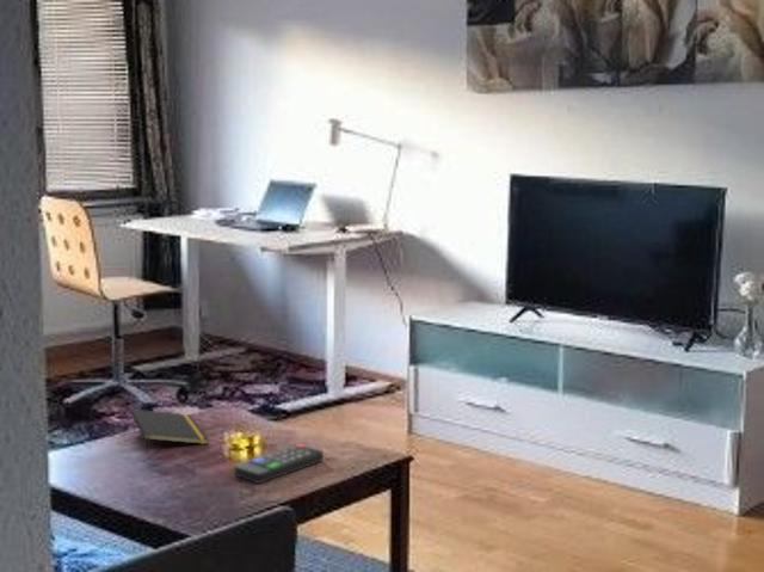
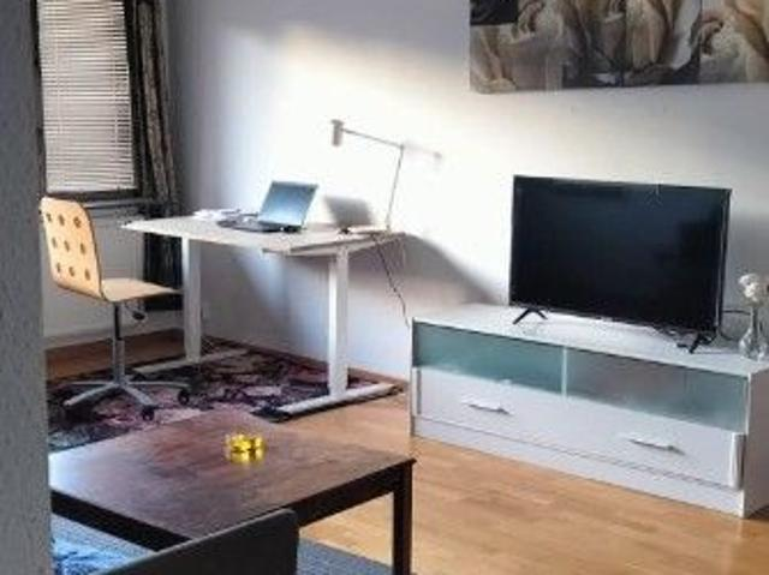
- notepad [129,408,210,453]
- remote control [233,443,325,485]
